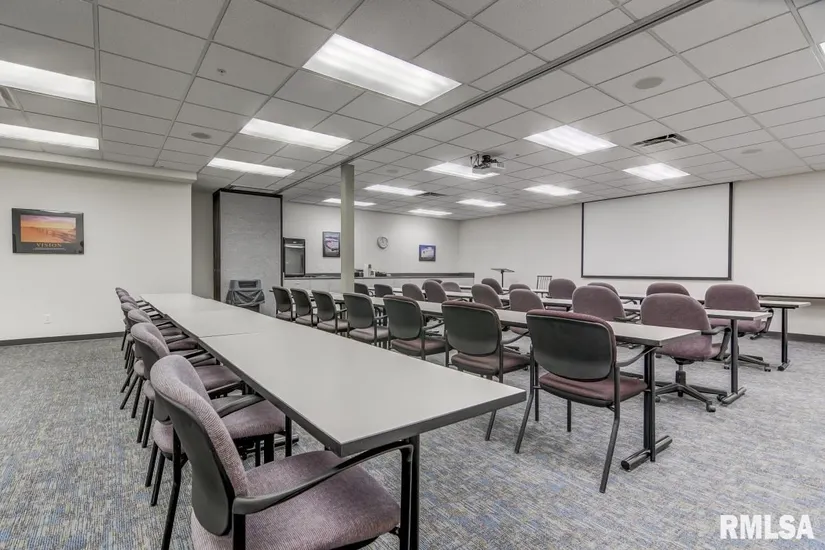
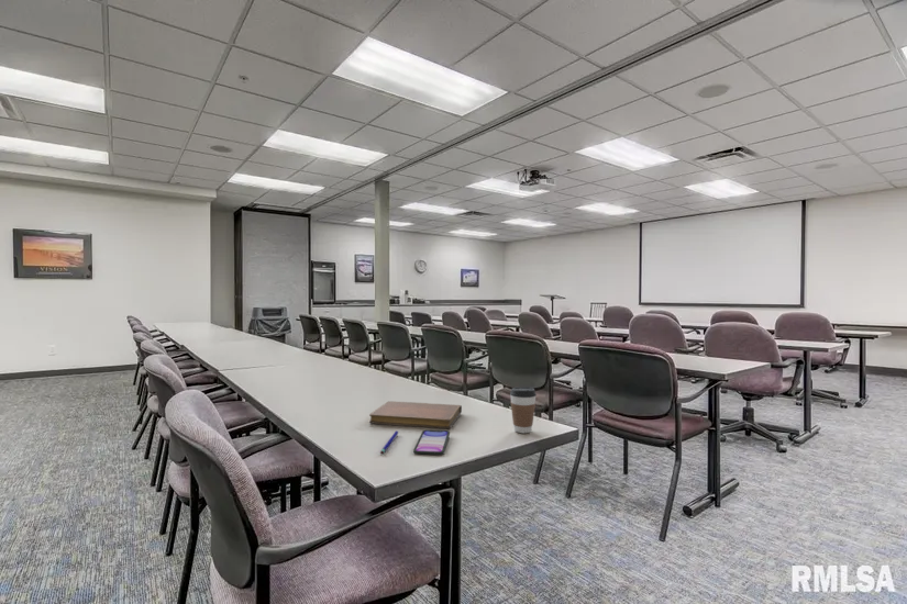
+ notebook [368,400,463,429]
+ pen [379,430,399,456]
+ coffee cup [509,385,538,434]
+ smartphone [412,428,451,456]
